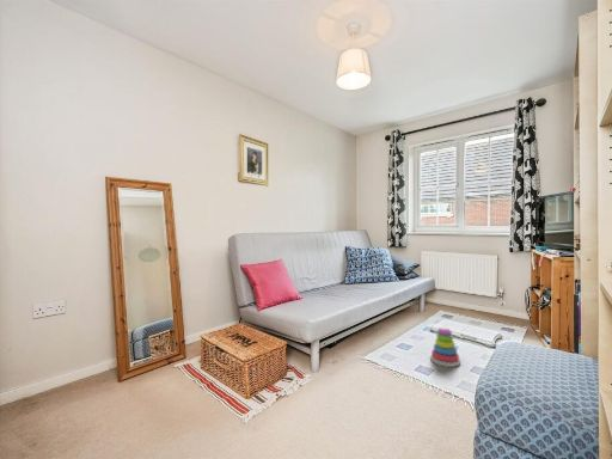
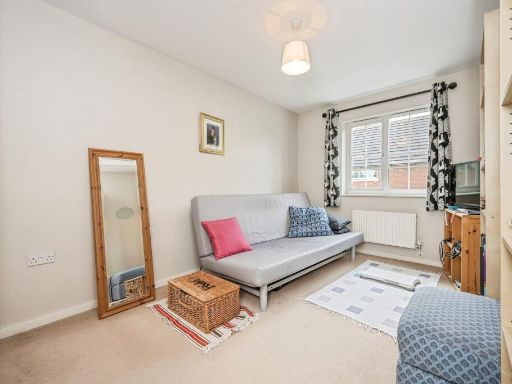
- stacking toy [429,326,461,368]
